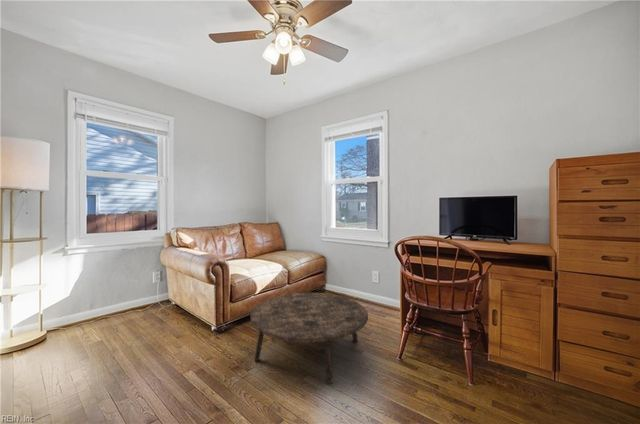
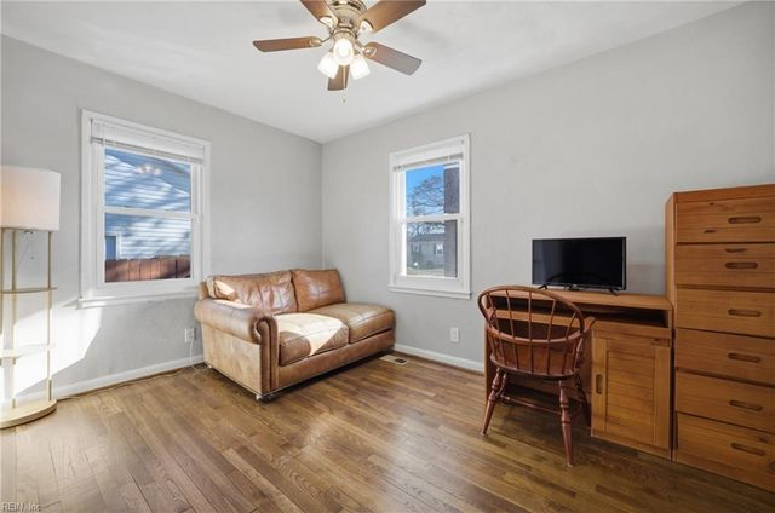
- coffee table [250,292,369,385]
